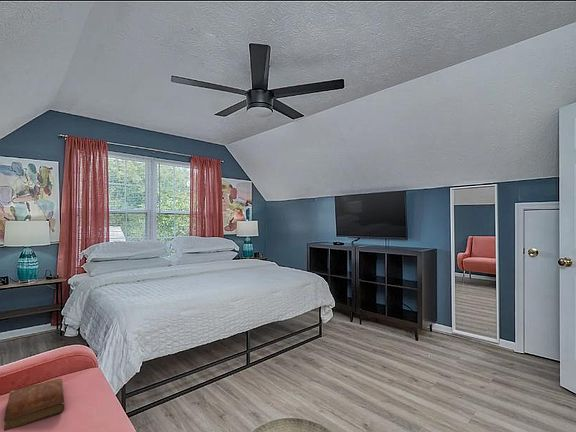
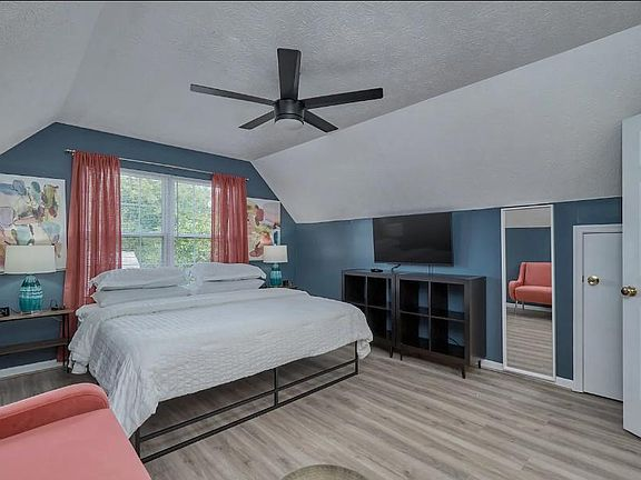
- bible [3,378,65,432]
